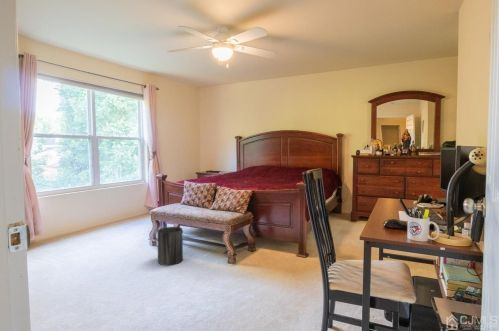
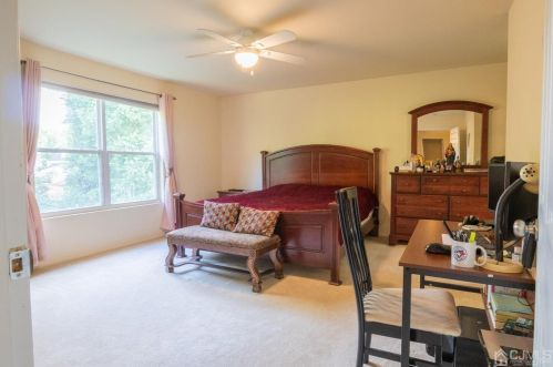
- trash can [156,226,184,266]
